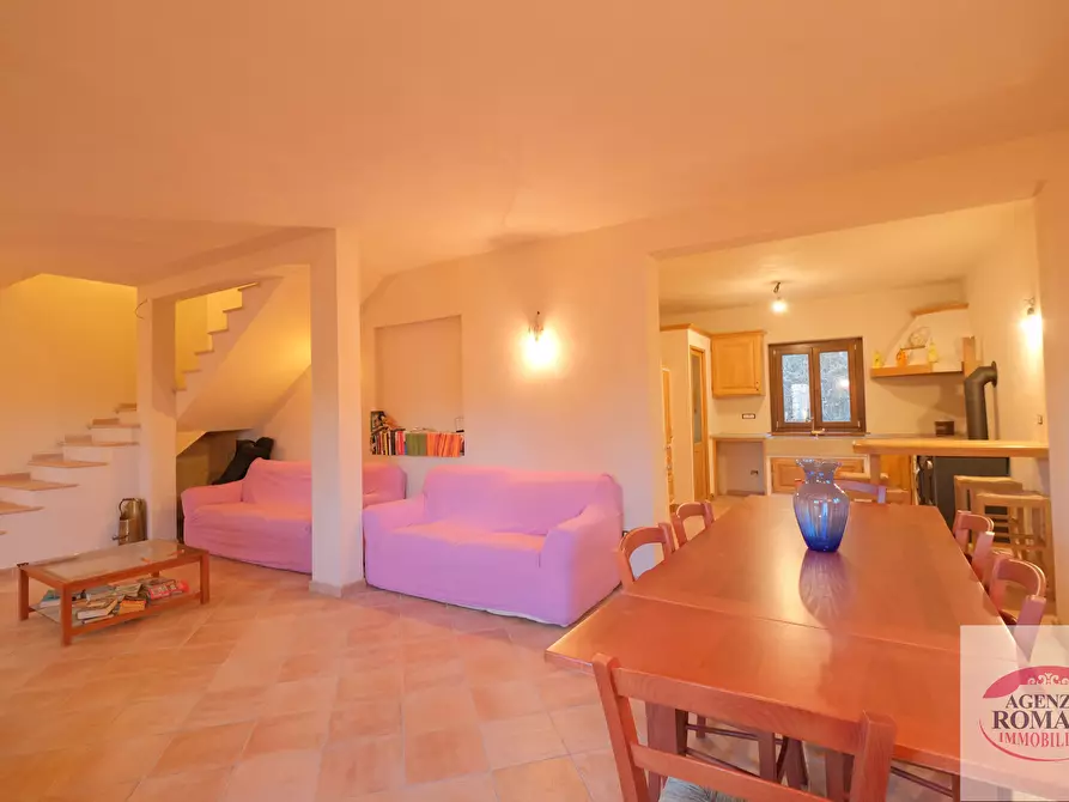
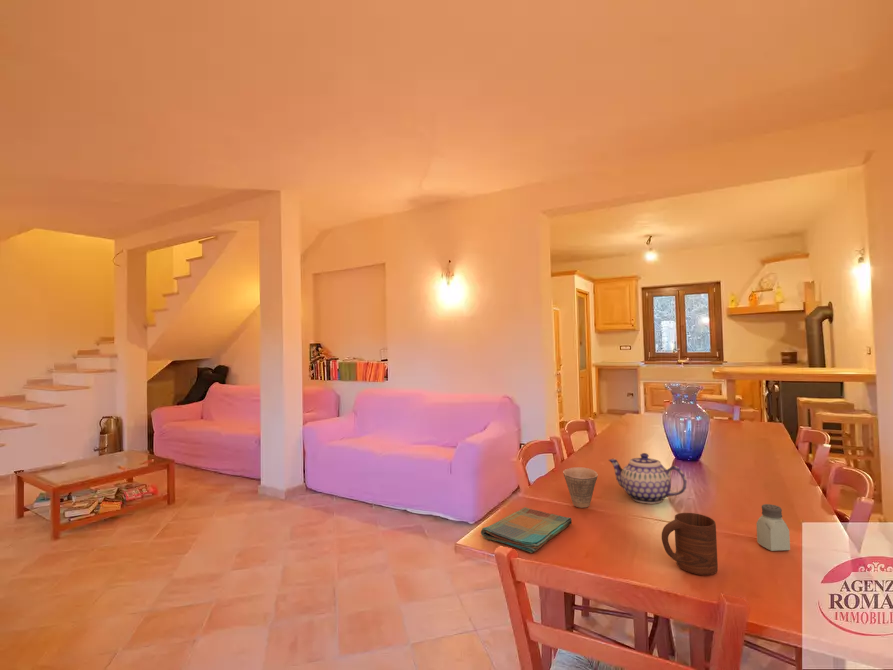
+ saltshaker [755,503,791,552]
+ teapot [608,452,688,505]
+ dish towel [480,506,573,554]
+ cup [661,512,719,576]
+ cup [562,466,599,509]
